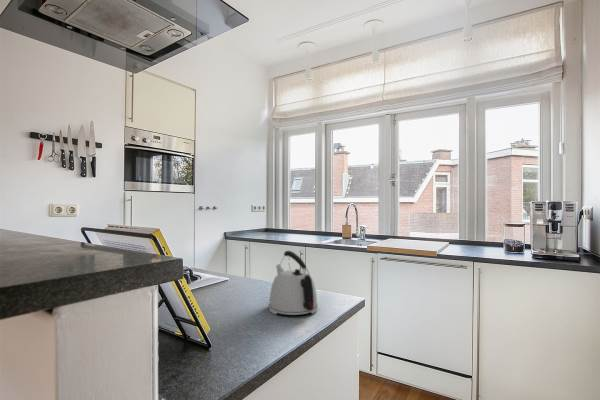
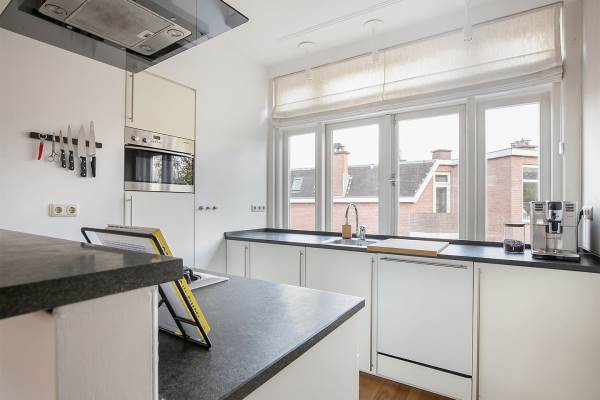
- kettle [268,250,319,316]
